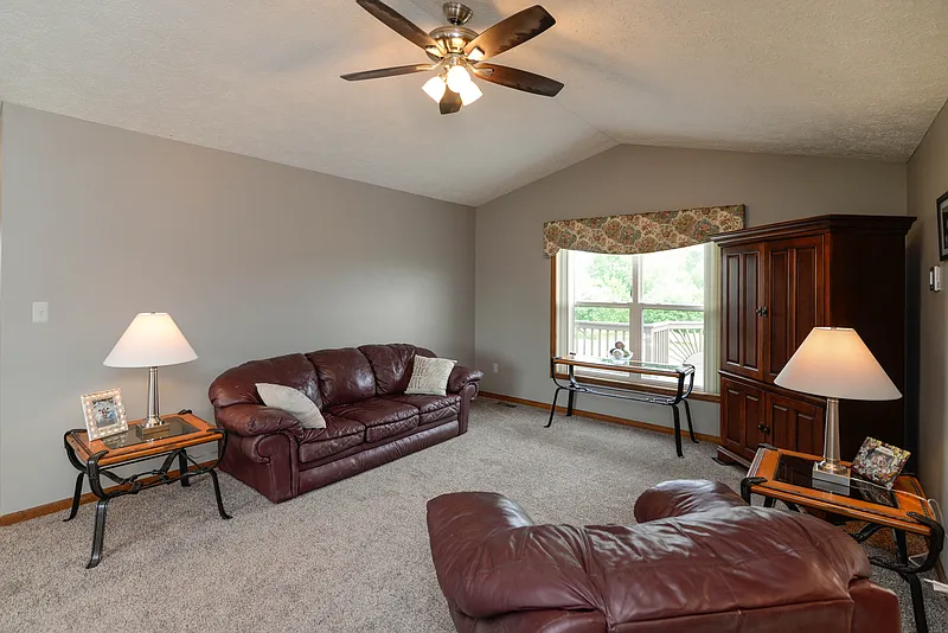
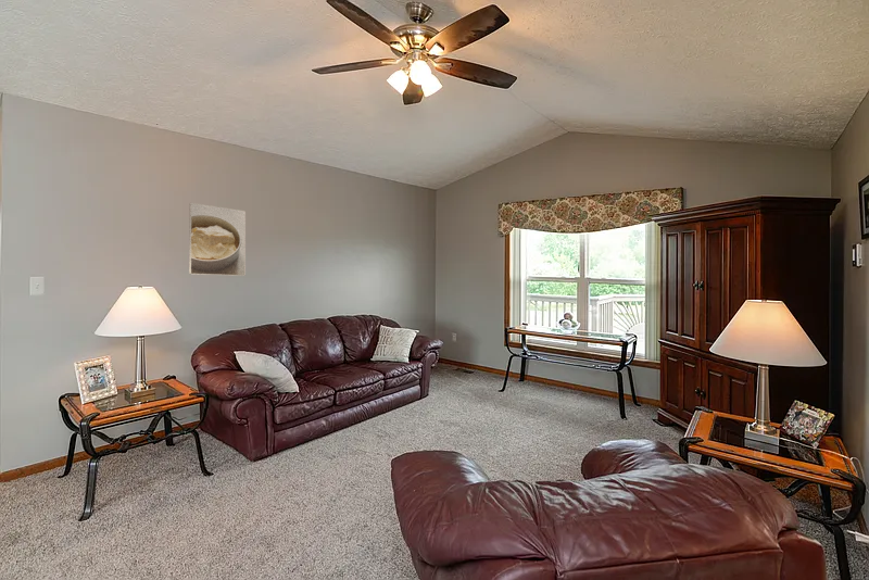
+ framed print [188,202,247,277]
